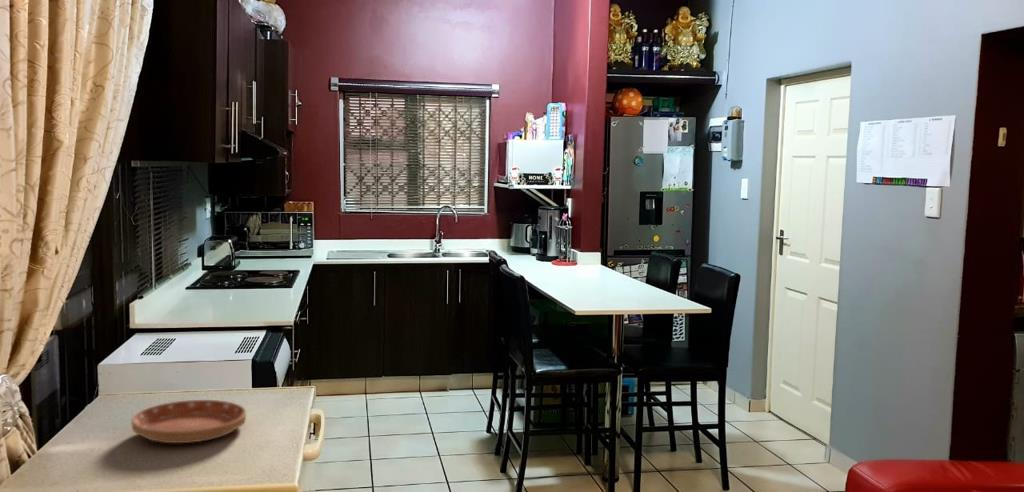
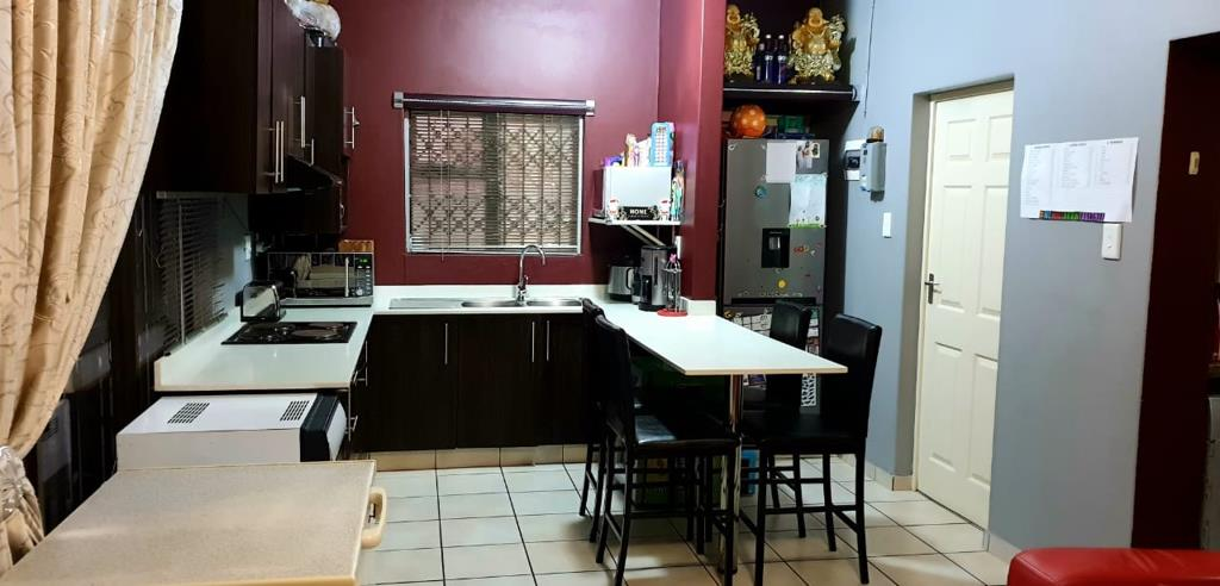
- saucer [130,399,247,444]
